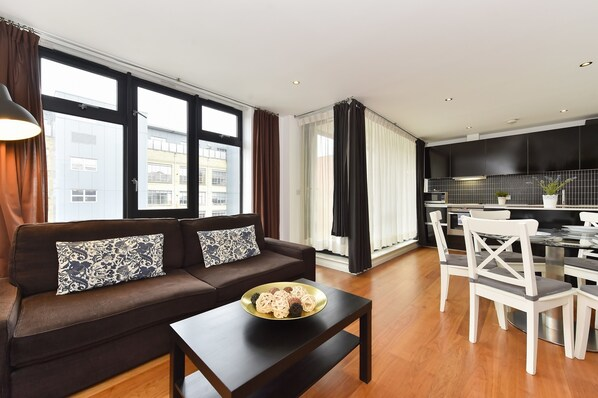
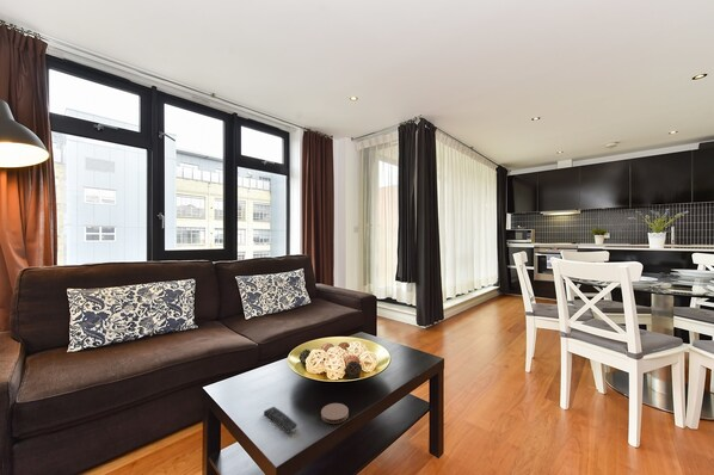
+ coaster [320,402,350,425]
+ remote control [263,406,298,433]
